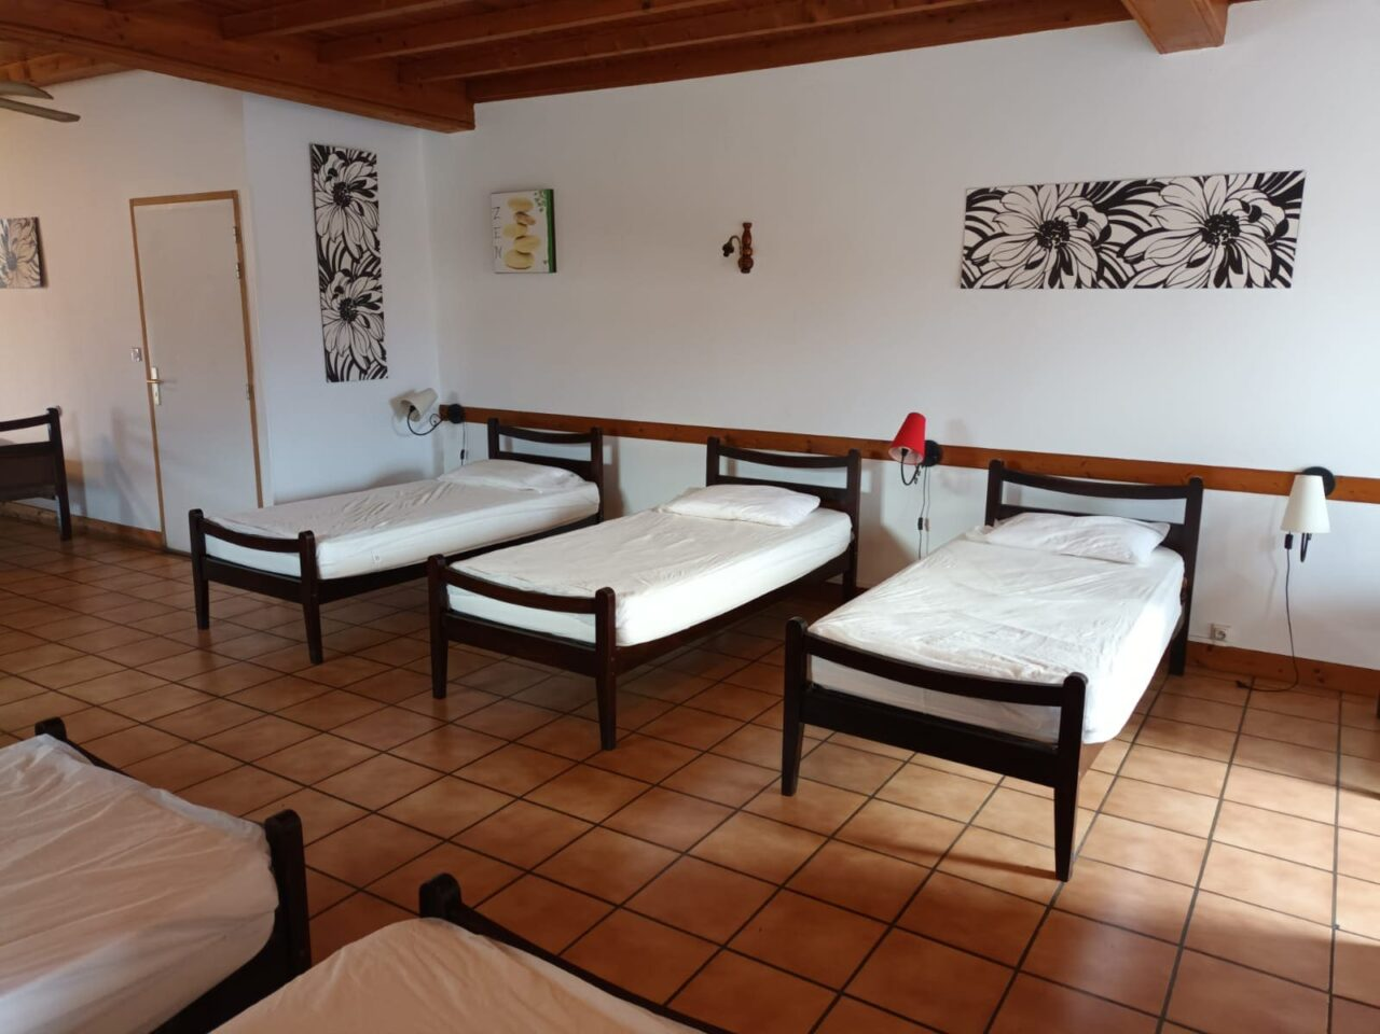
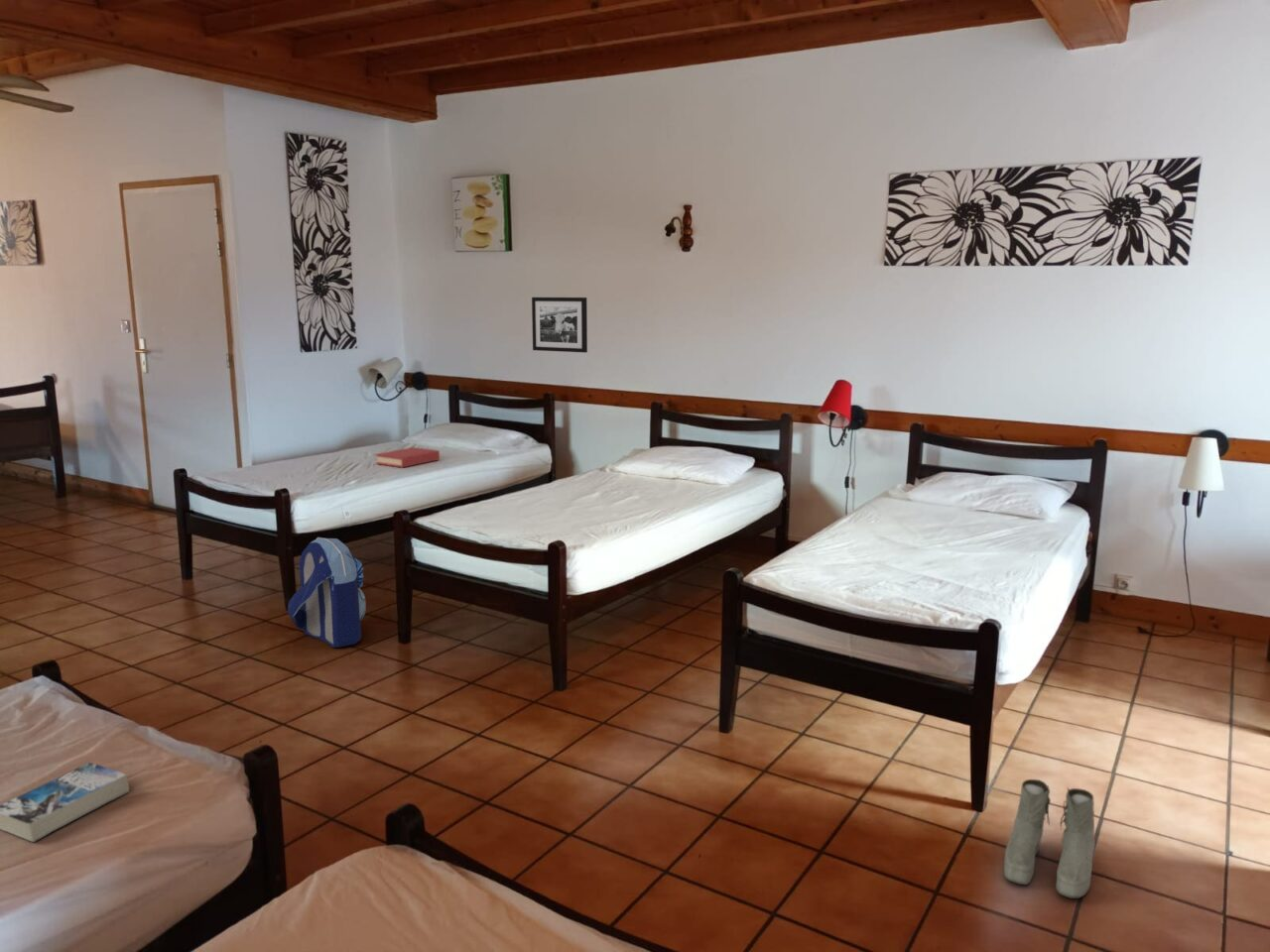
+ hardback book [375,446,441,469]
+ boots [1003,778,1096,899]
+ book [0,762,131,843]
+ picture frame [531,297,588,354]
+ backpack [287,536,367,649]
